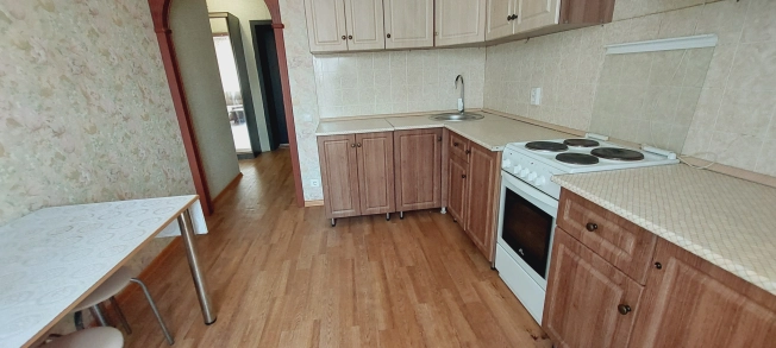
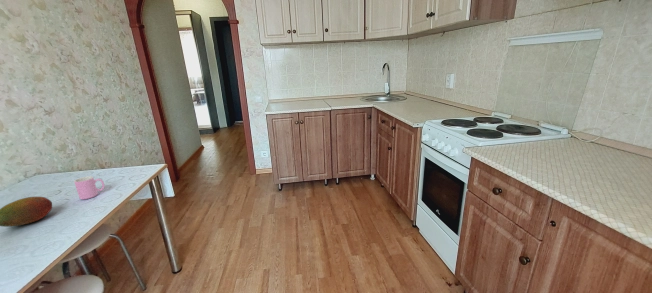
+ cup [73,175,106,200]
+ fruit [0,196,53,228]
